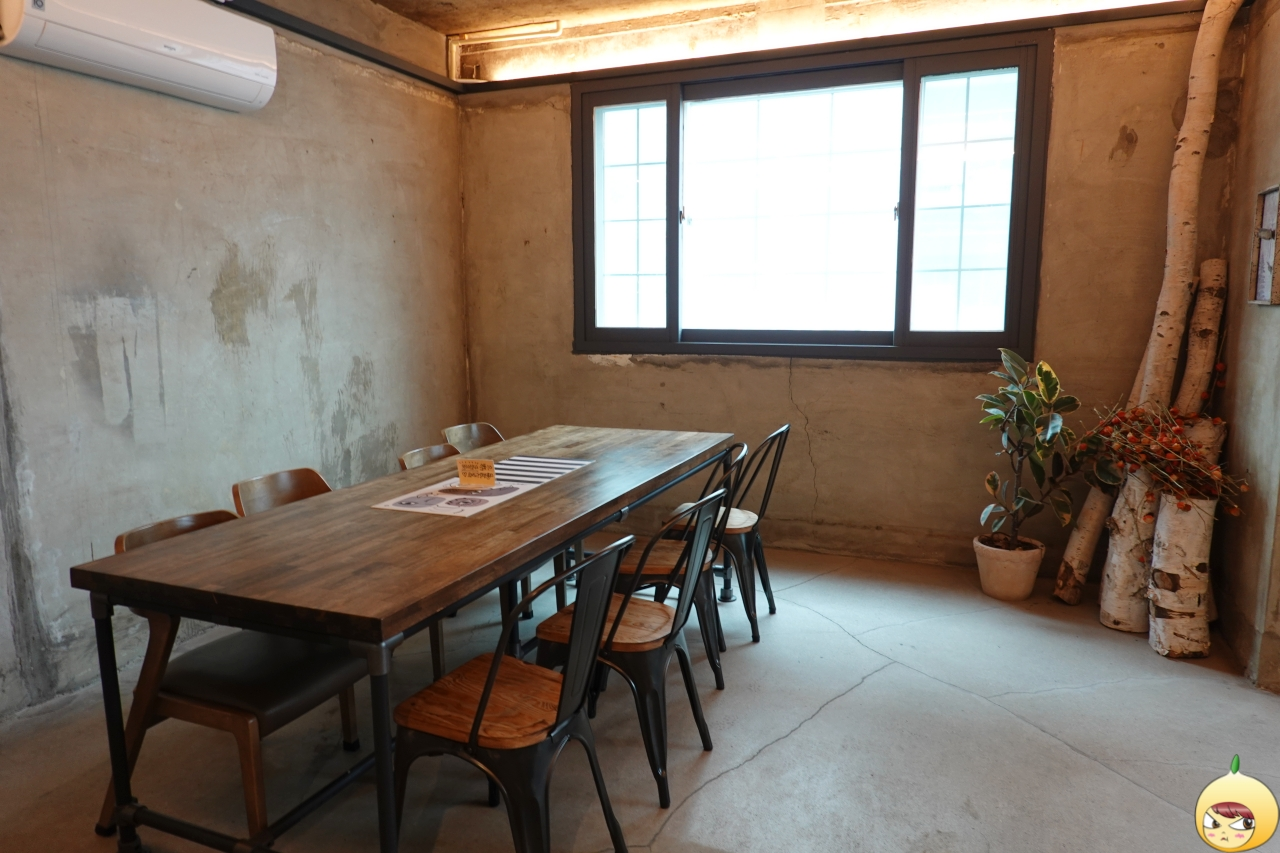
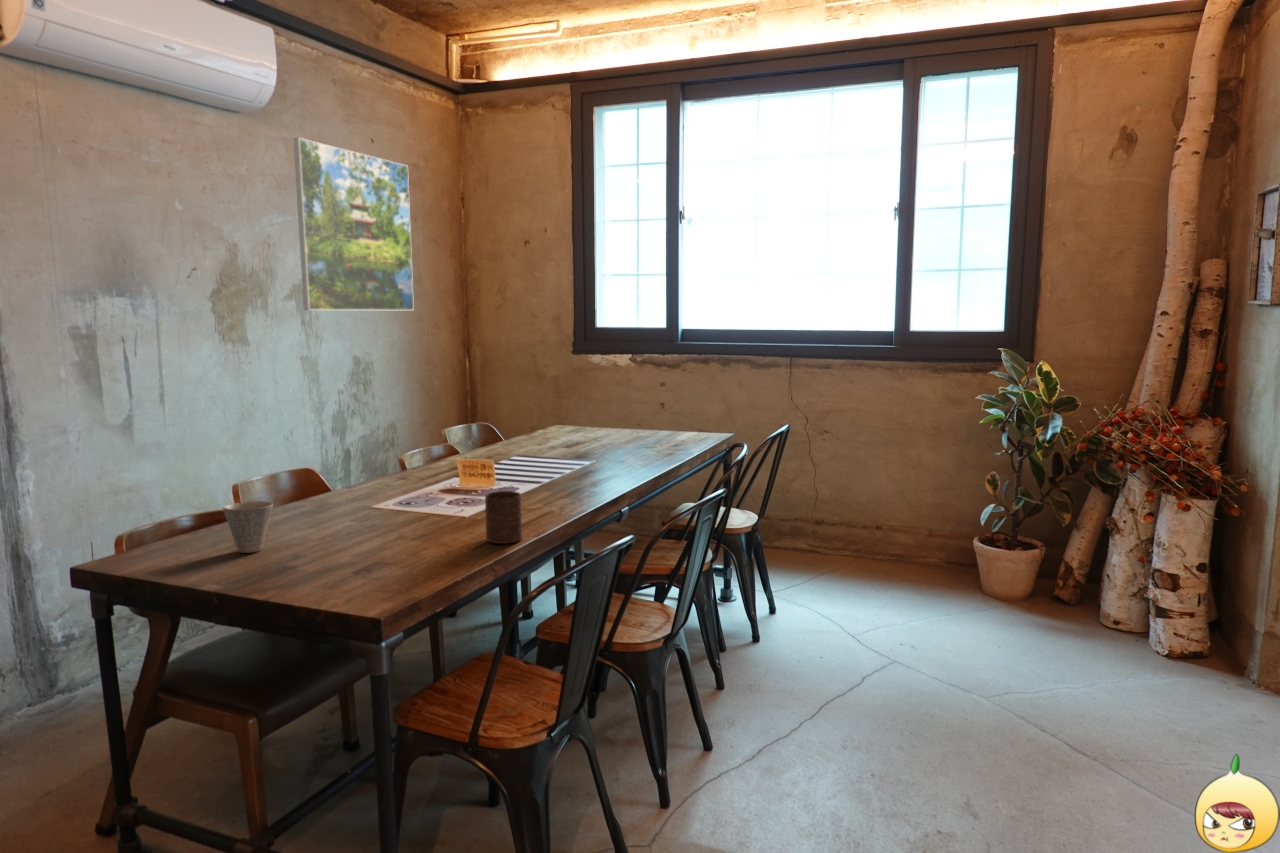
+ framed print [293,137,415,311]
+ cup [222,500,274,554]
+ cup [484,490,523,545]
